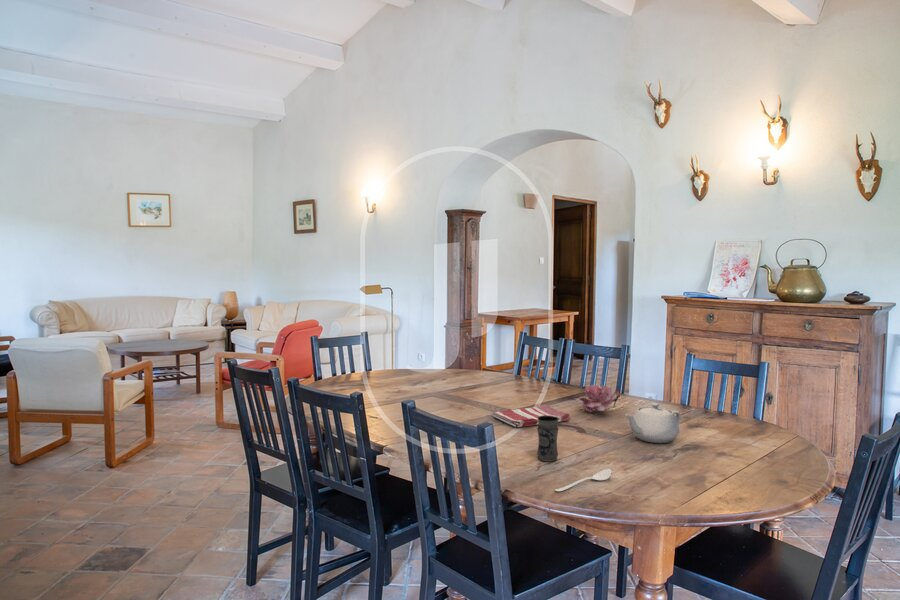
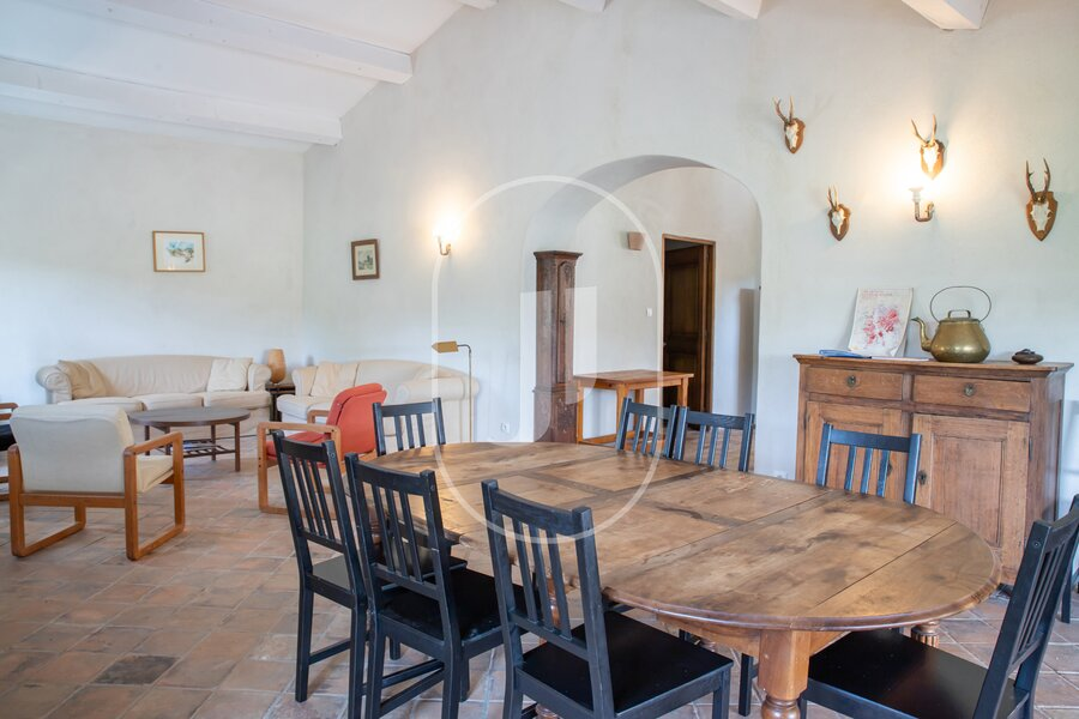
- dish towel [491,404,571,428]
- flower [578,384,621,413]
- teapot [624,402,682,444]
- jar [536,416,559,463]
- spoon [554,468,612,492]
